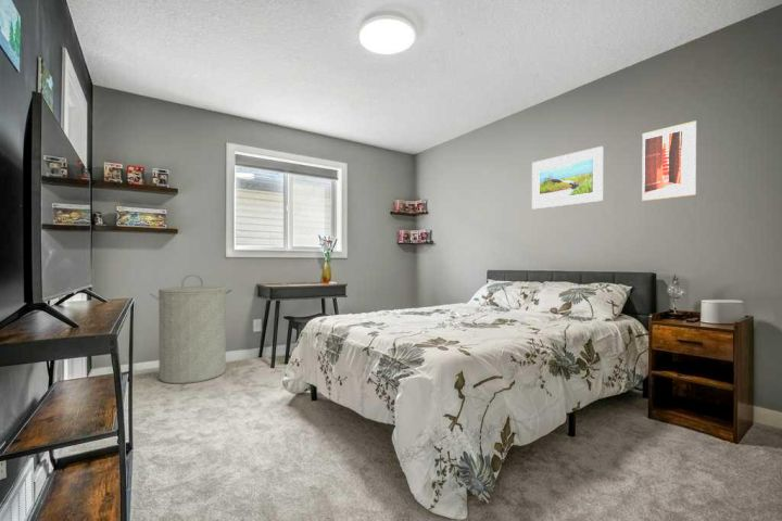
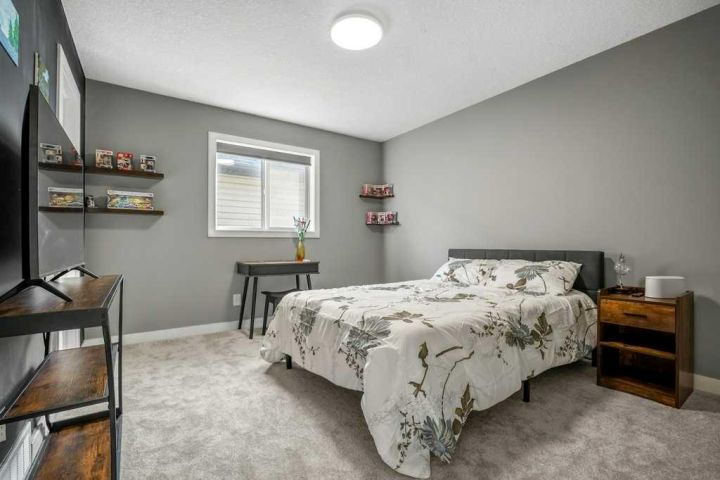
- laundry hamper [149,274,234,385]
- wall art [641,119,697,202]
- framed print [531,145,604,211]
